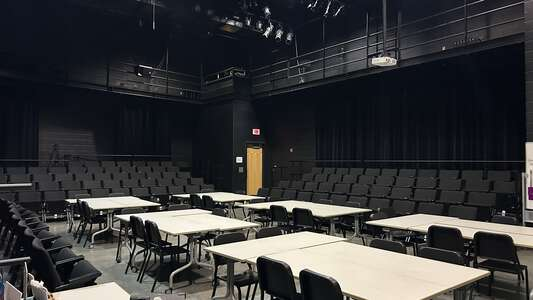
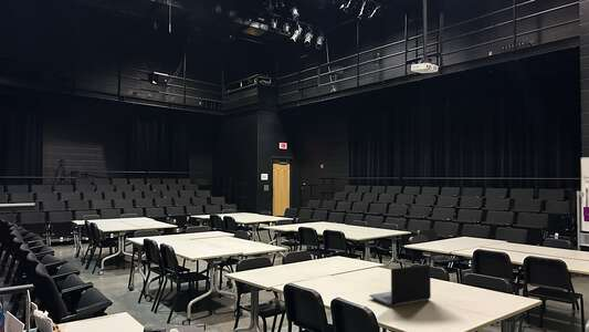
+ laptop computer [368,263,432,308]
